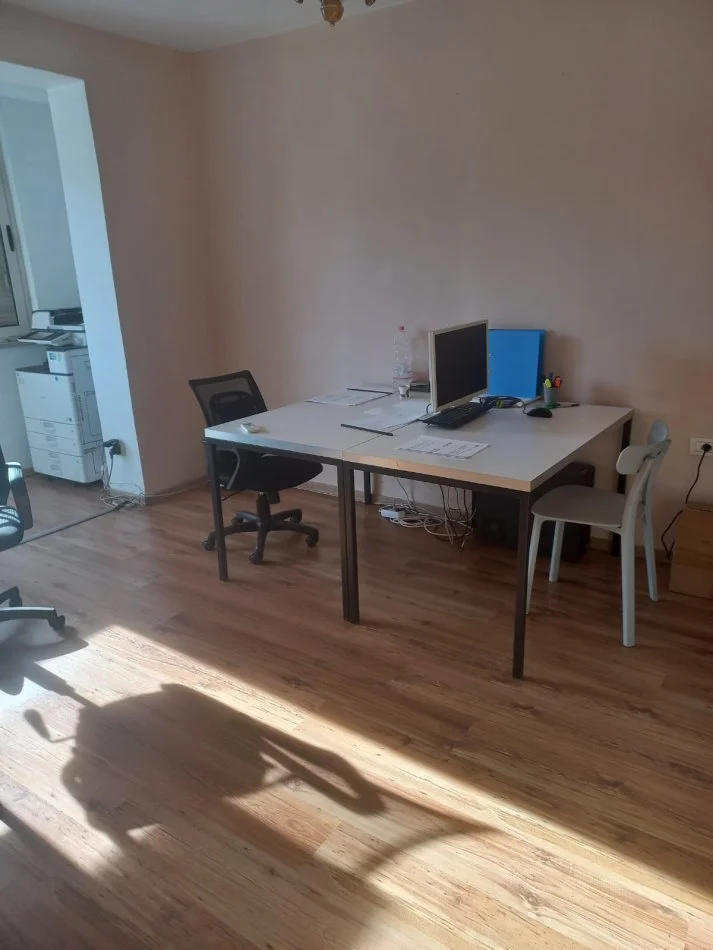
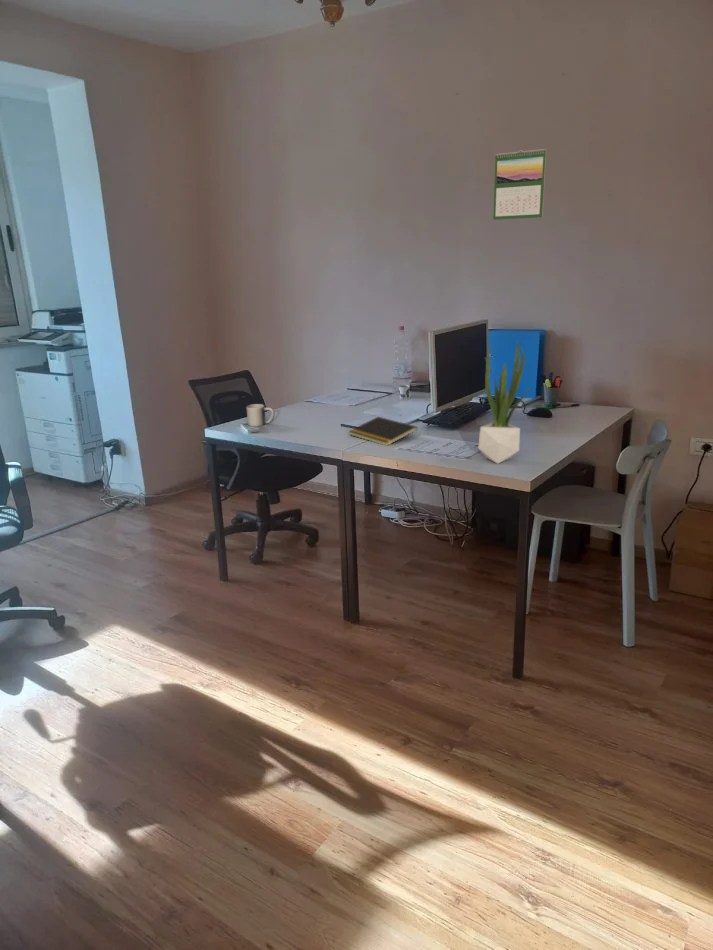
+ notepad [347,416,418,447]
+ potted plant [477,339,532,465]
+ calendar [492,148,547,221]
+ mug [245,403,275,427]
